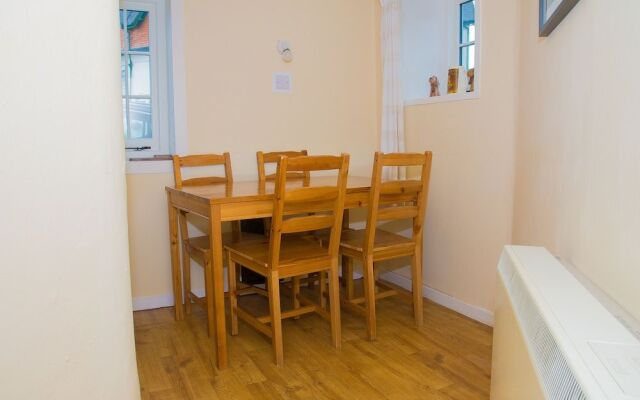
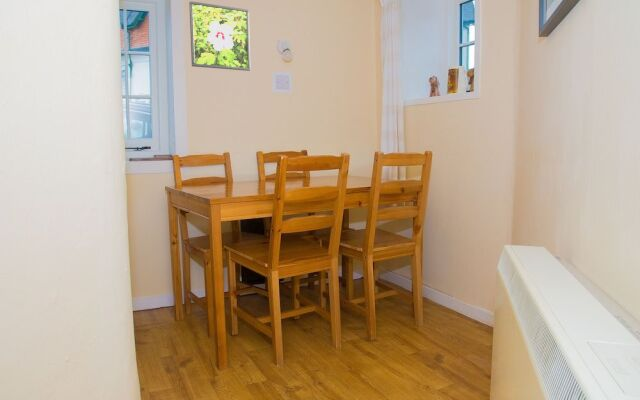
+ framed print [188,0,251,72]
